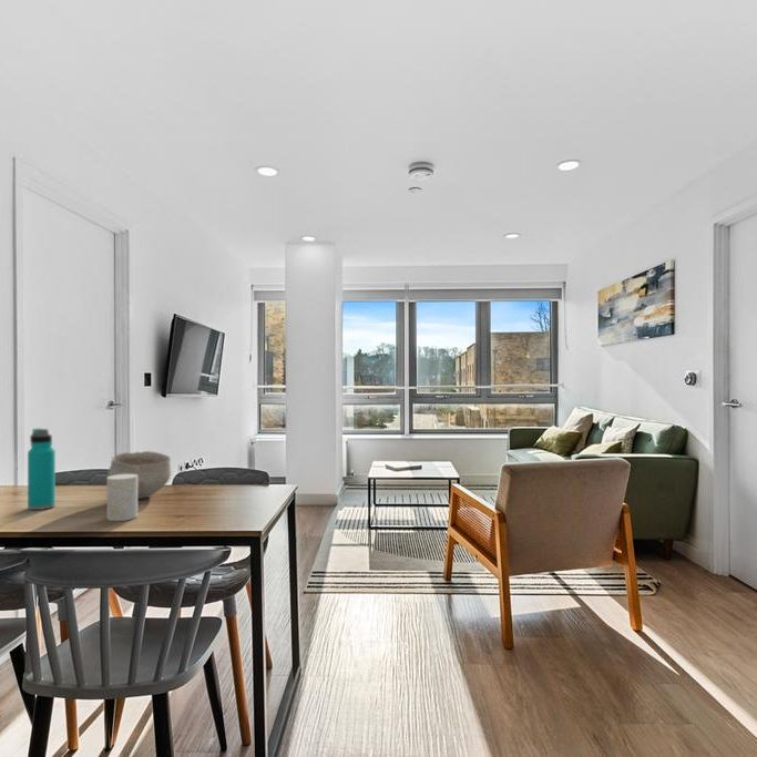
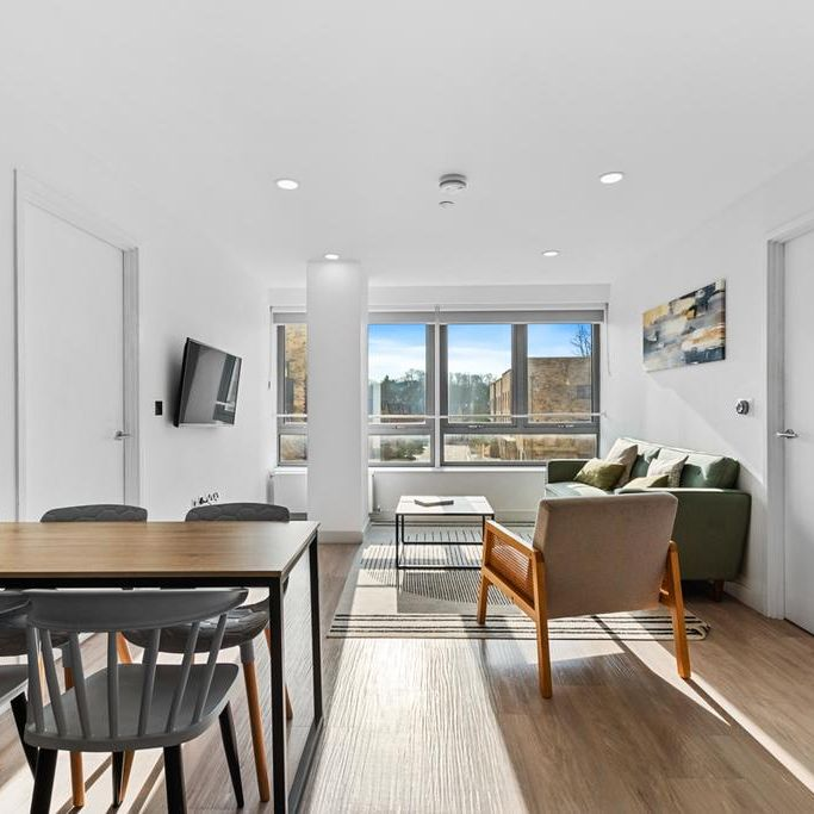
- bowl [106,450,173,500]
- cup [106,474,139,522]
- water bottle [27,428,57,511]
